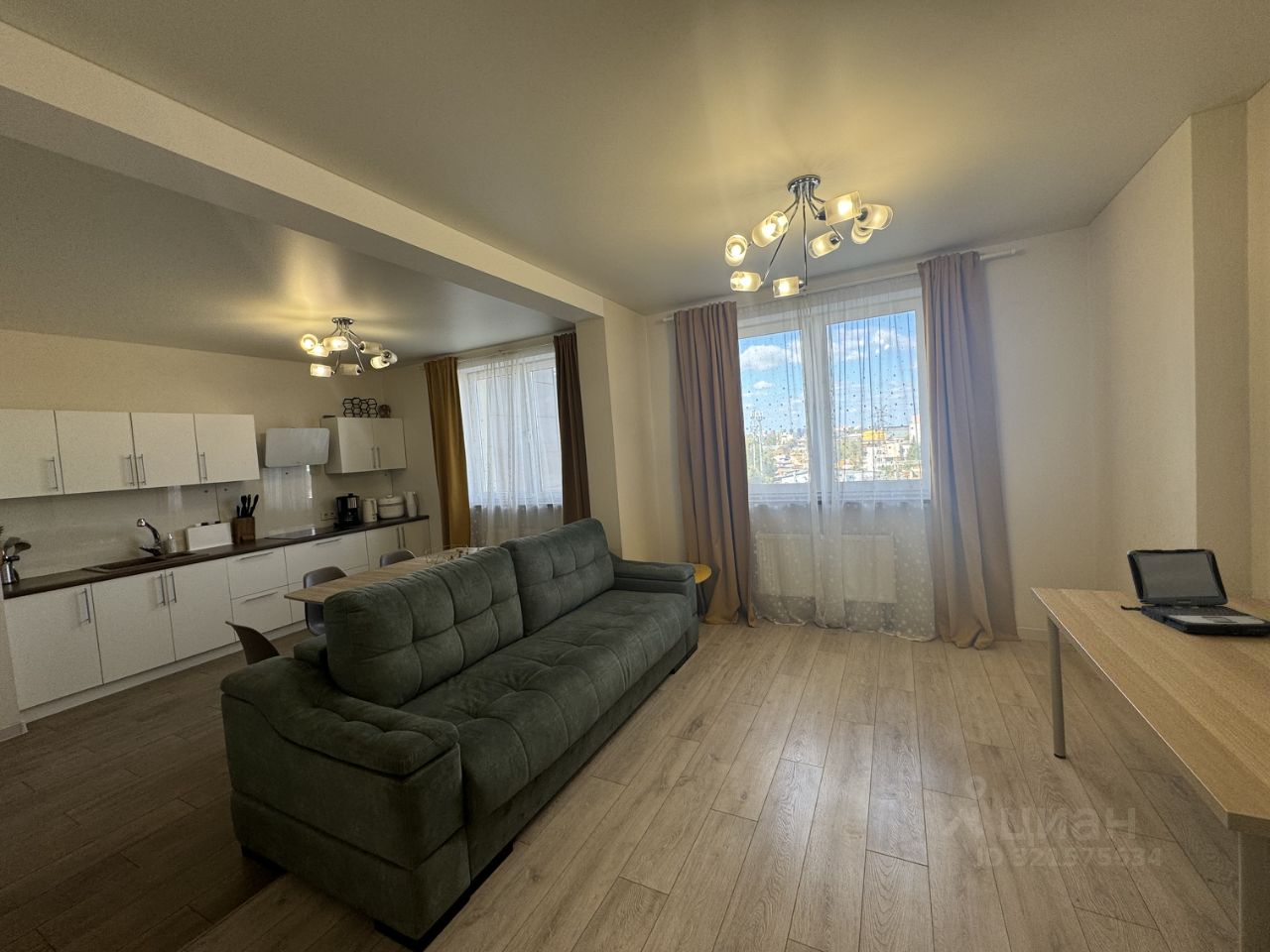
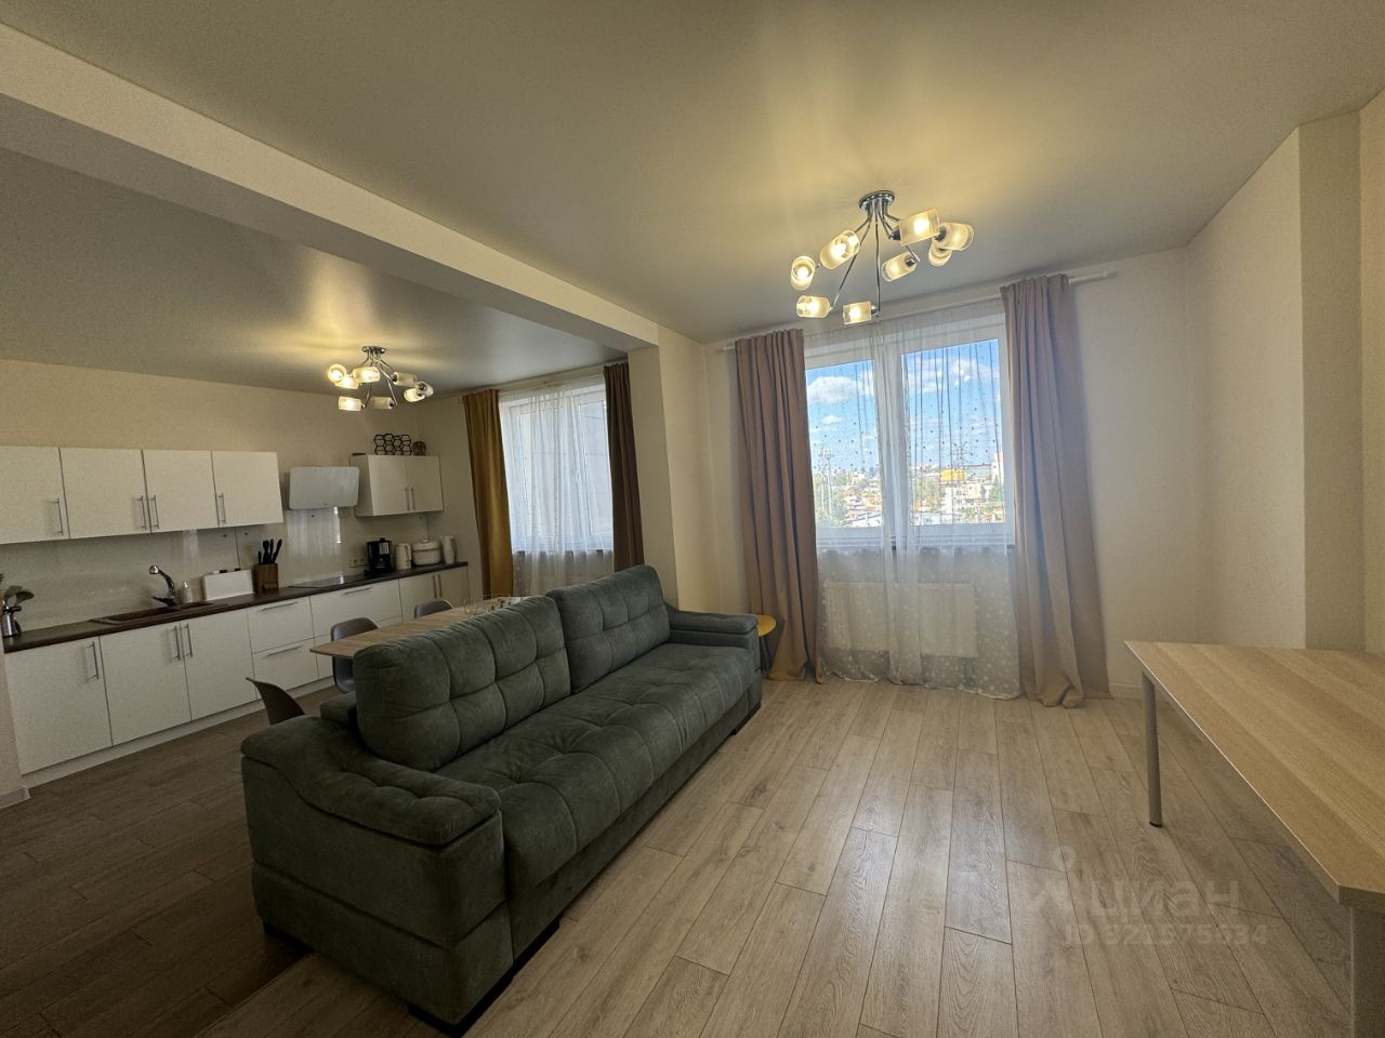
- laptop [1119,547,1270,636]
